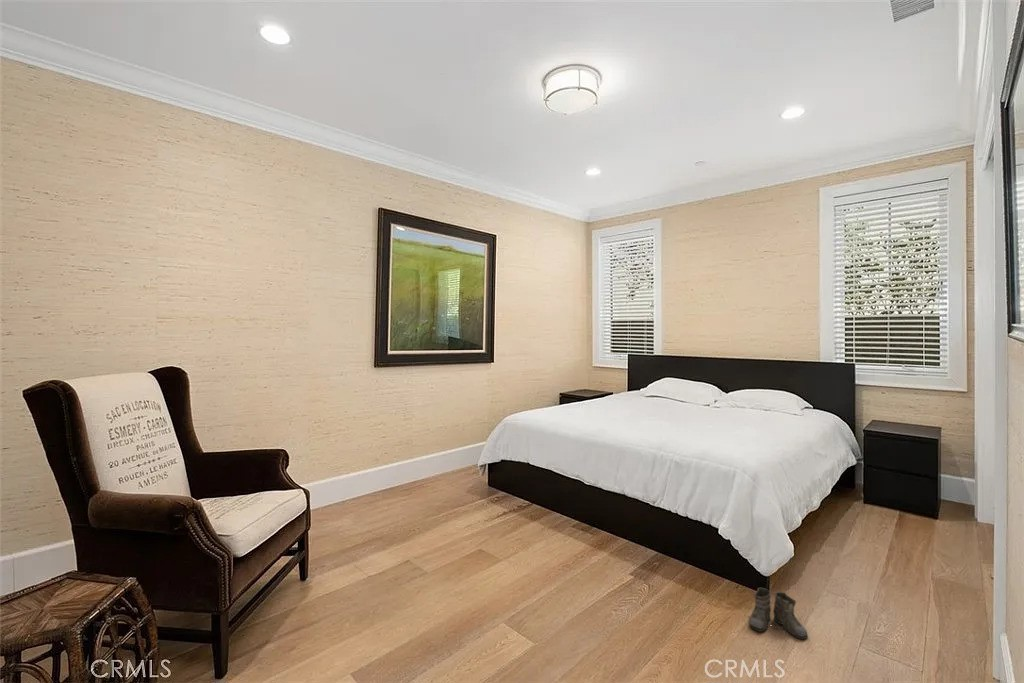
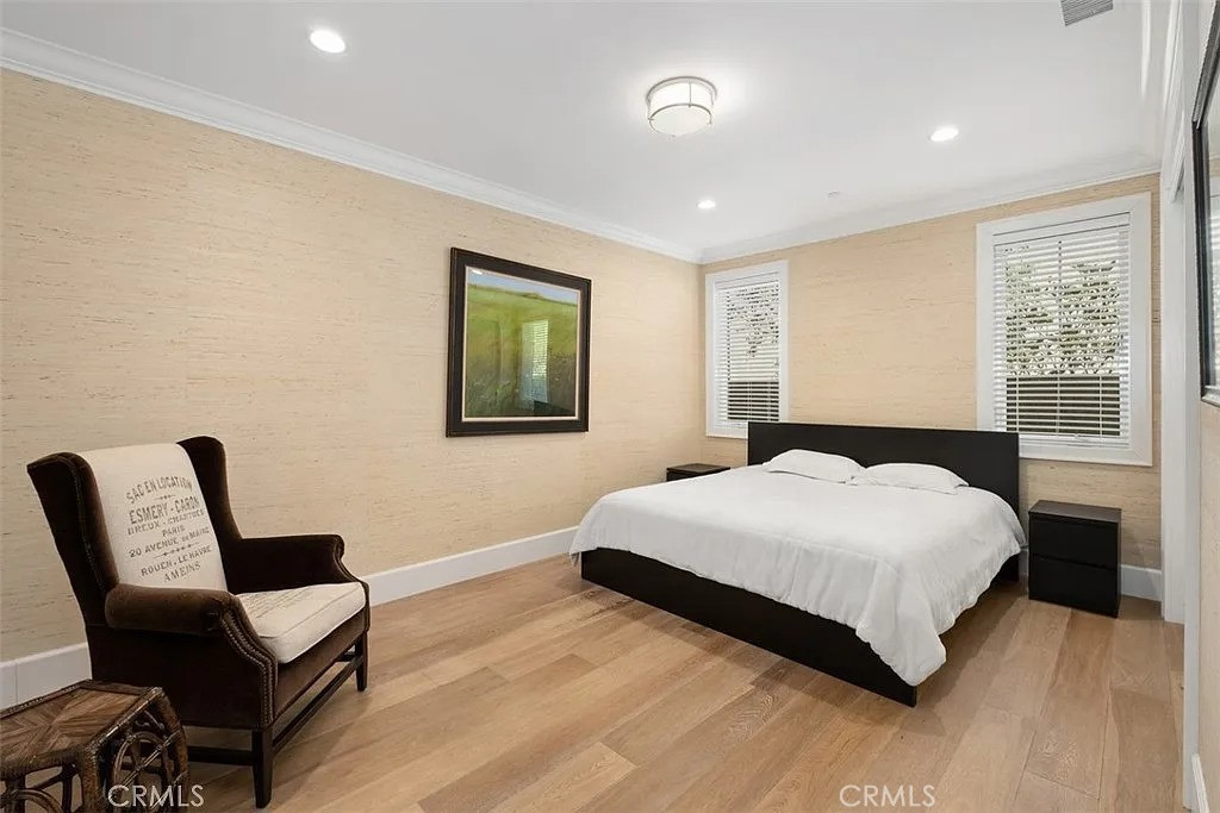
- boots [745,587,809,640]
